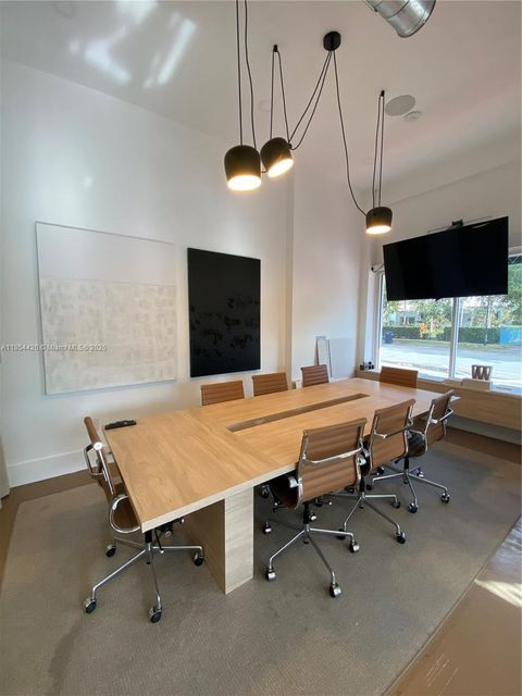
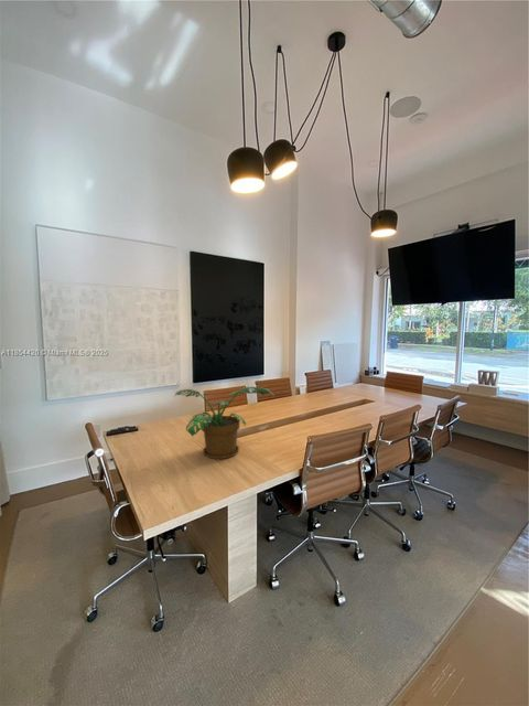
+ potted plant [174,386,276,460]
